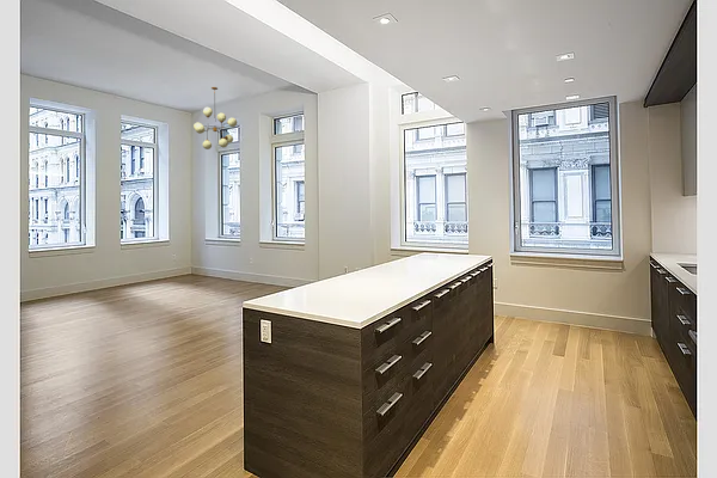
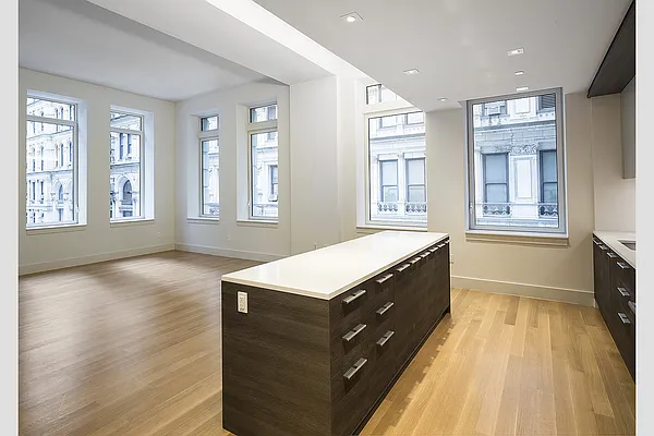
- chandelier [192,86,238,151]
